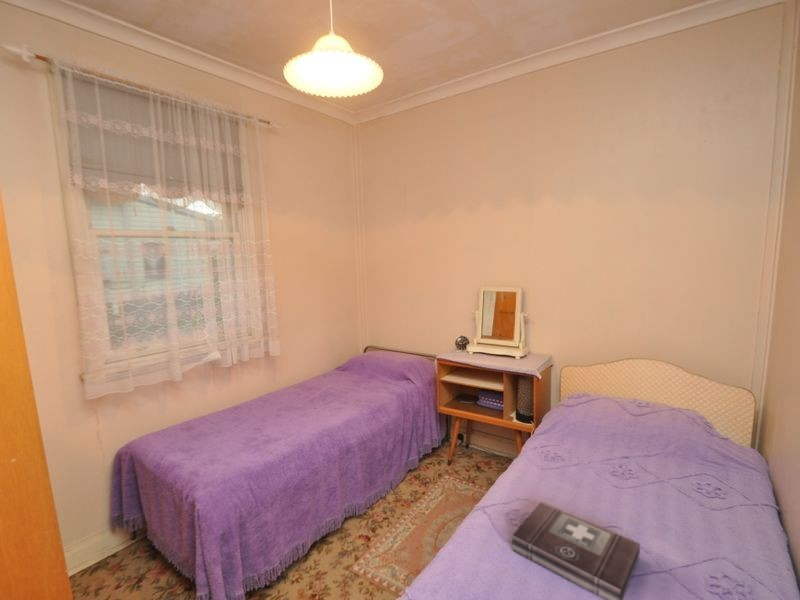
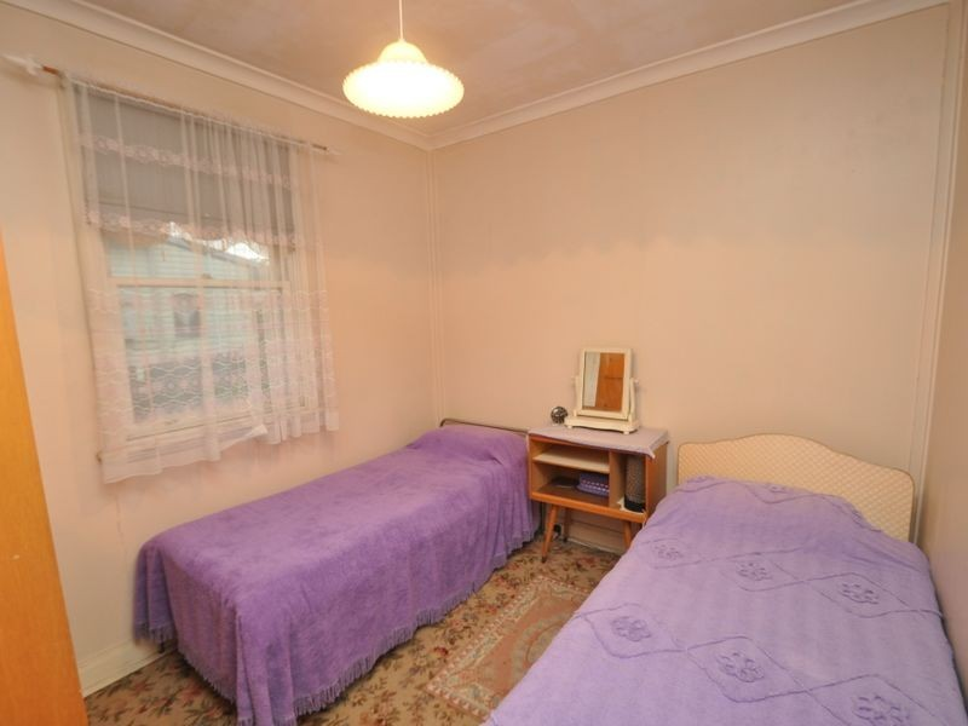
- first aid kit [511,501,641,600]
